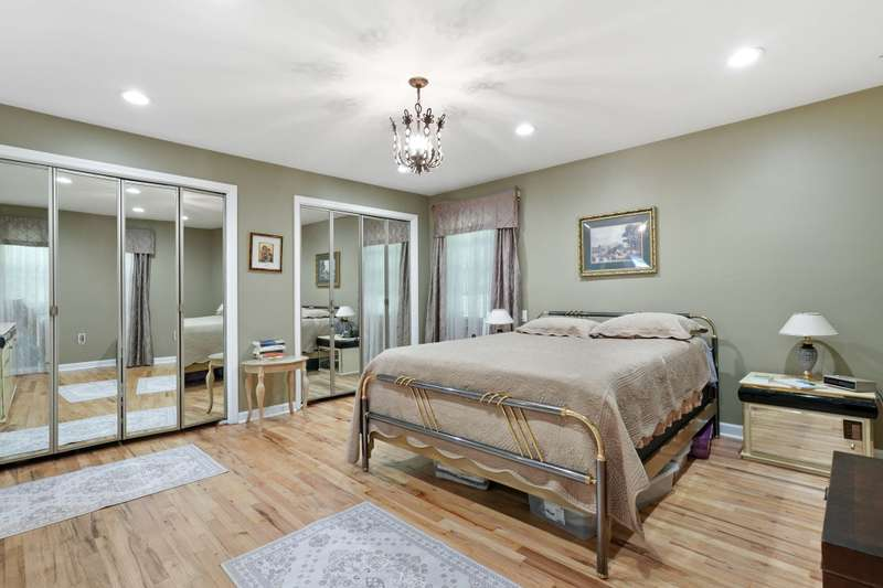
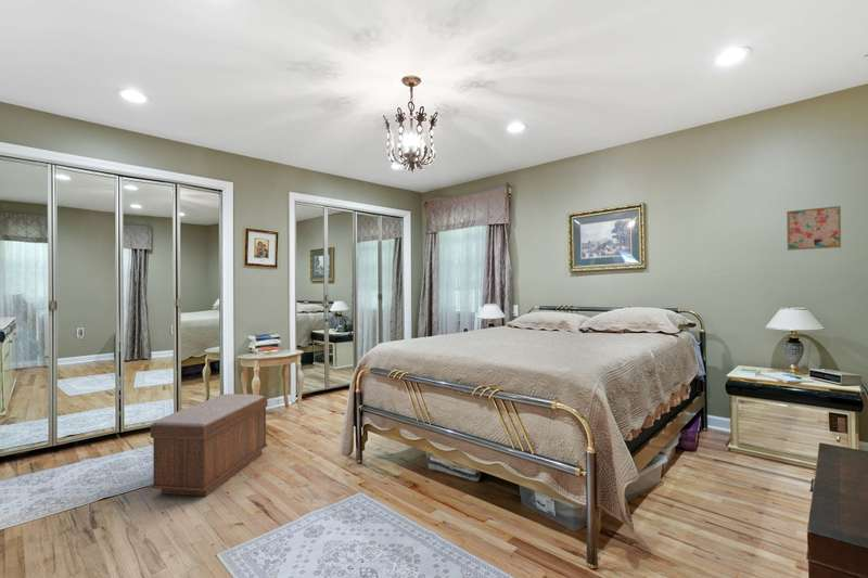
+ bench [150,393,269,497]
+ wall art [786,205,842,252]
